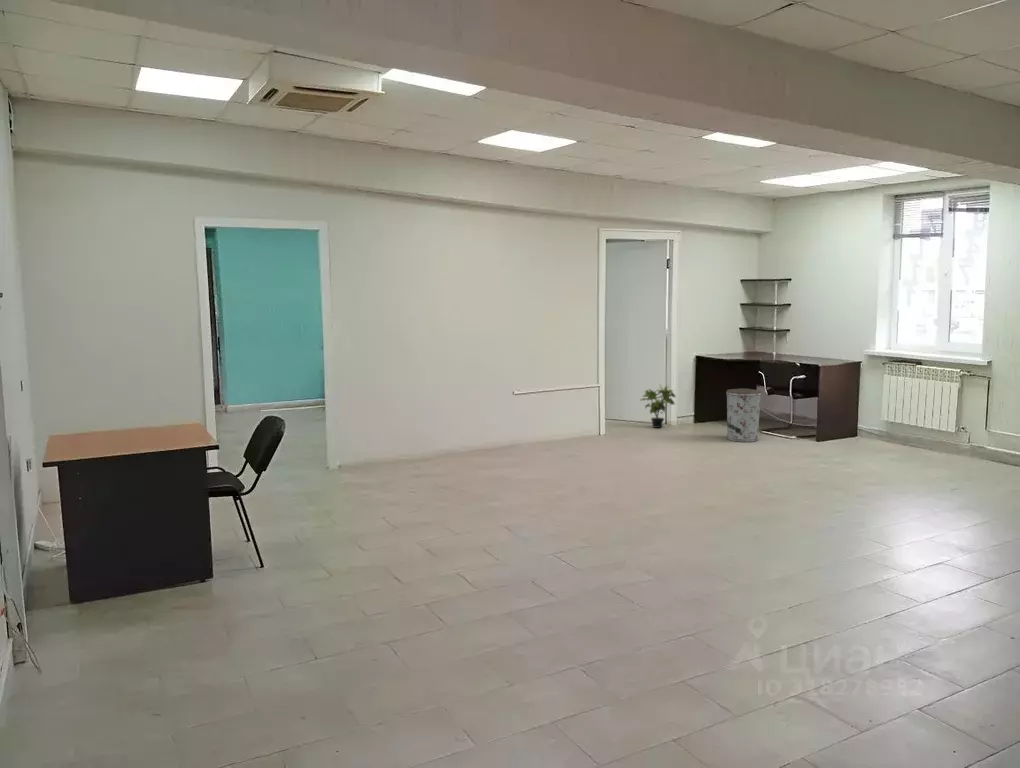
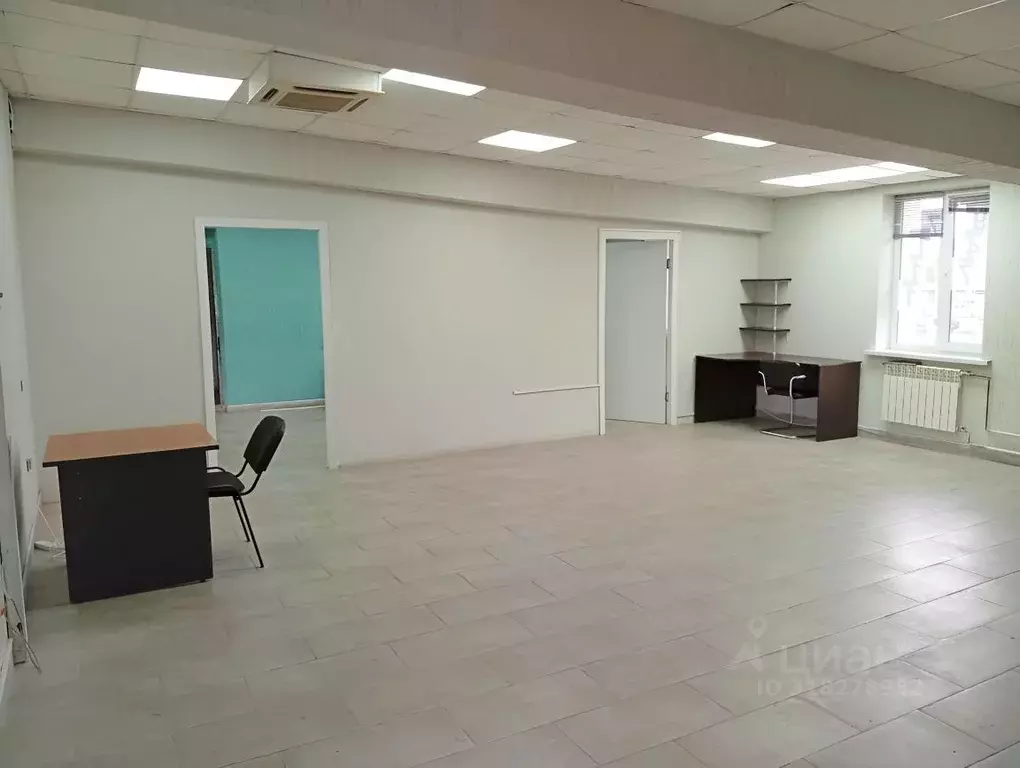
- potted plant [640,384,677,429]
- trash can [725,387,762,443]
